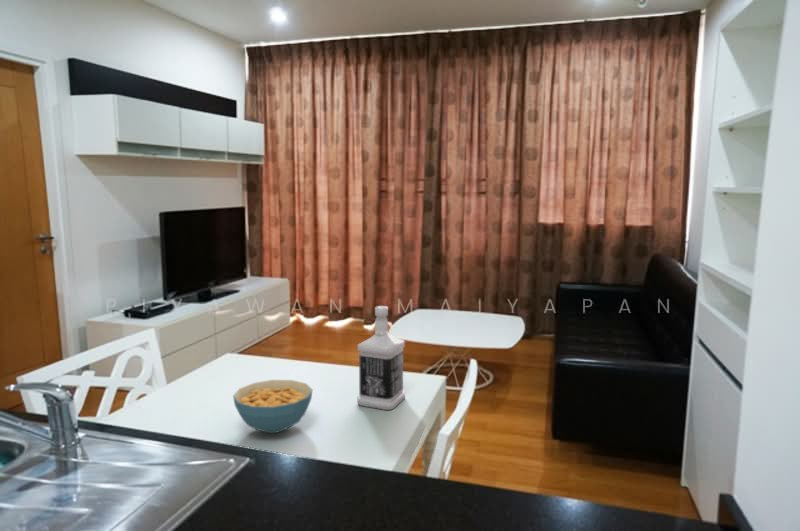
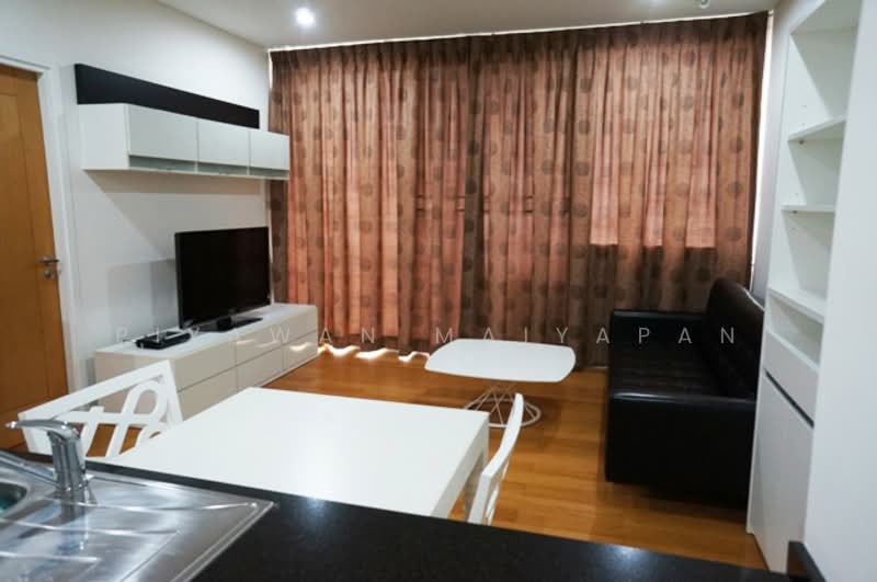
- cereal bowl [232,379,314,434]
- bottle [356,305,406,411]
